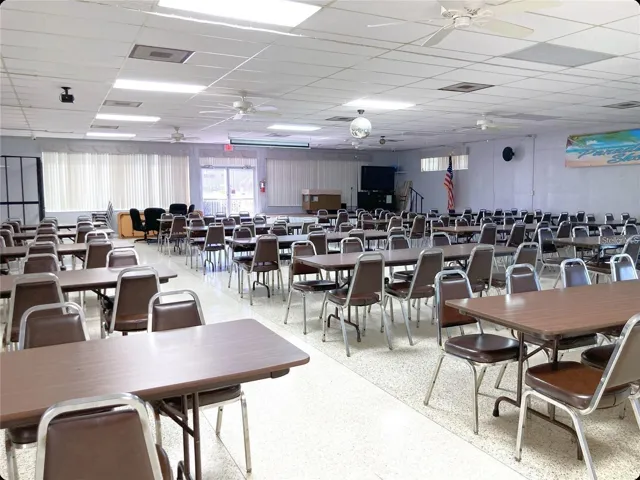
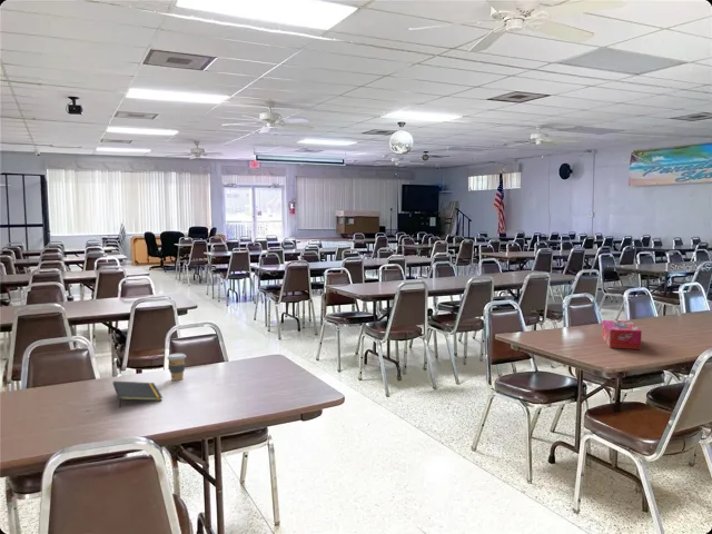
+ coffee cup [166,353,187,382]
+ tissue box [601,319,643,350]
+ notepad [112,380,164,409]
